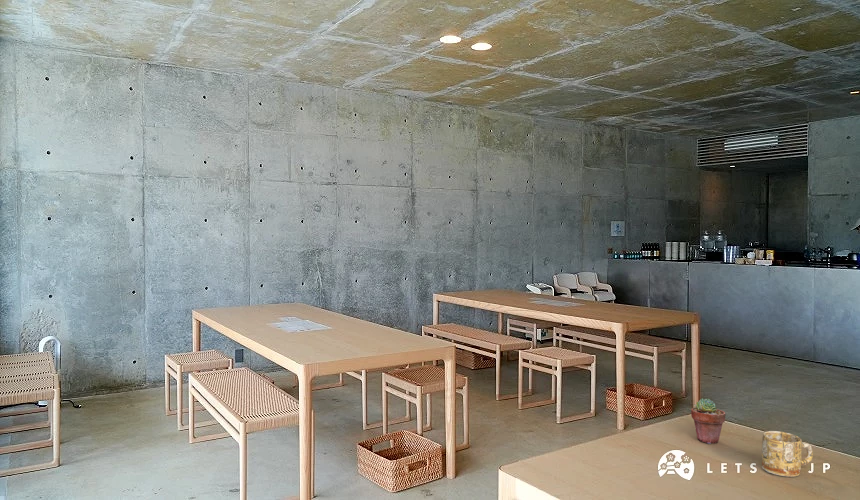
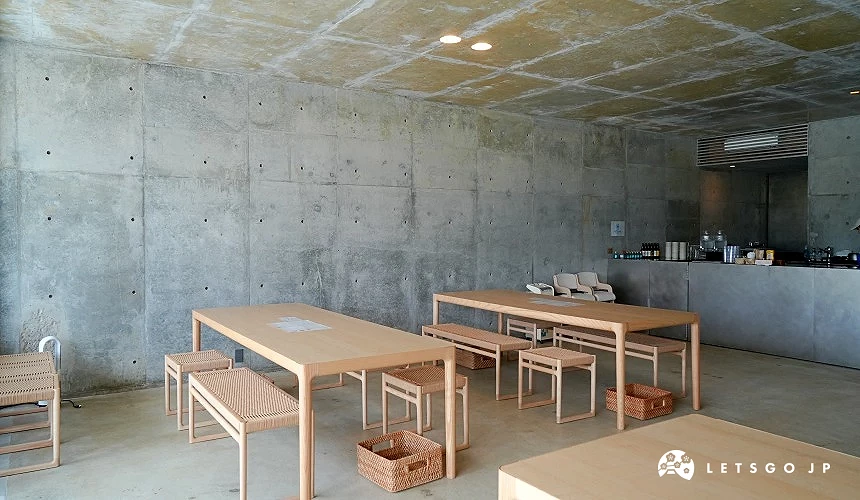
- mug [761,430,814,478]
- potted succulent [690,397,726,445]
